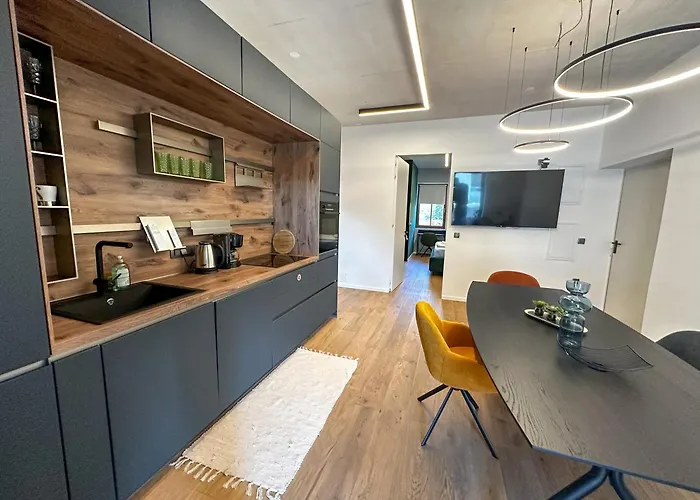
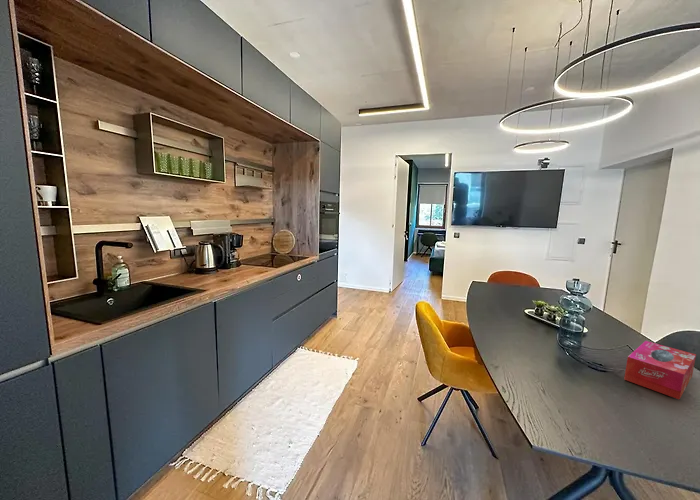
+ tissue box [623,340,697,400]
